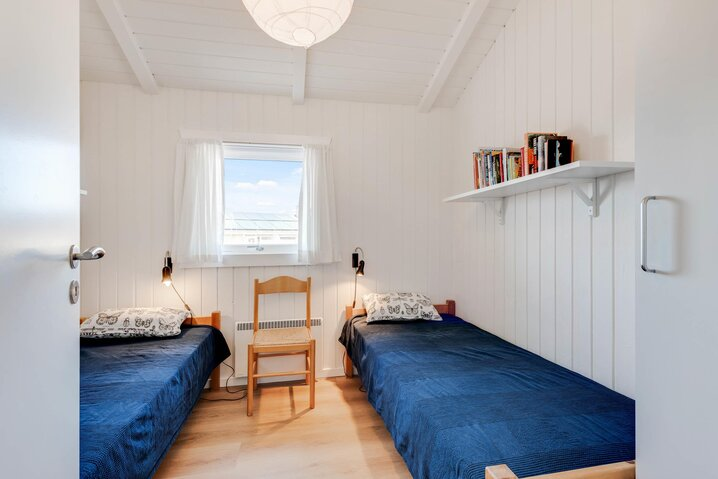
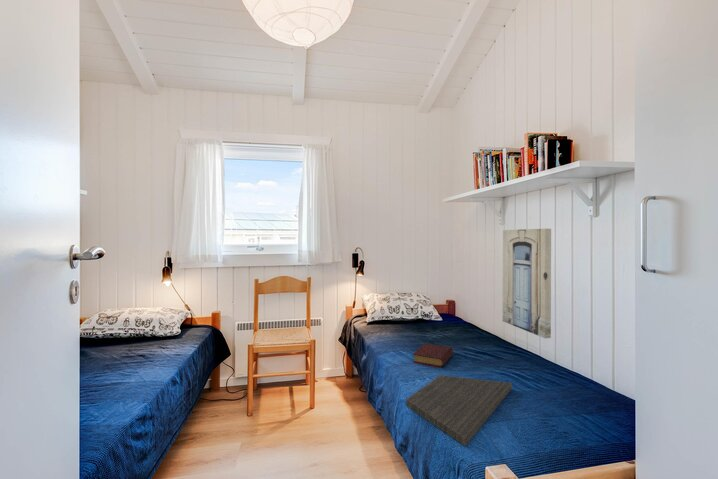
+ book [412,342,454,369]
+ wall art [502,228,552,339]
+ tray [405,374,513,447]
